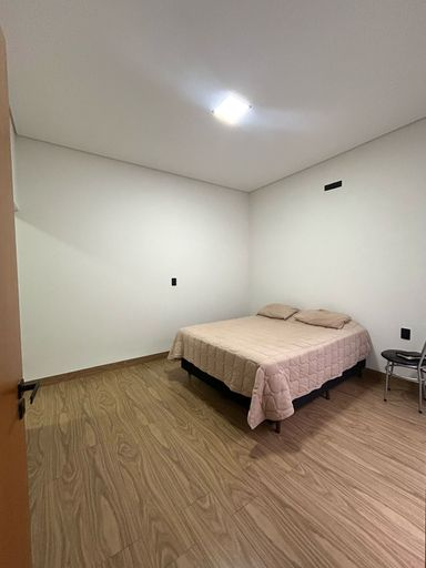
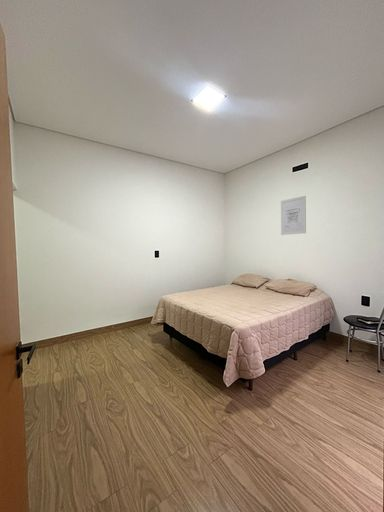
+ wall art [280,195,307,236]
